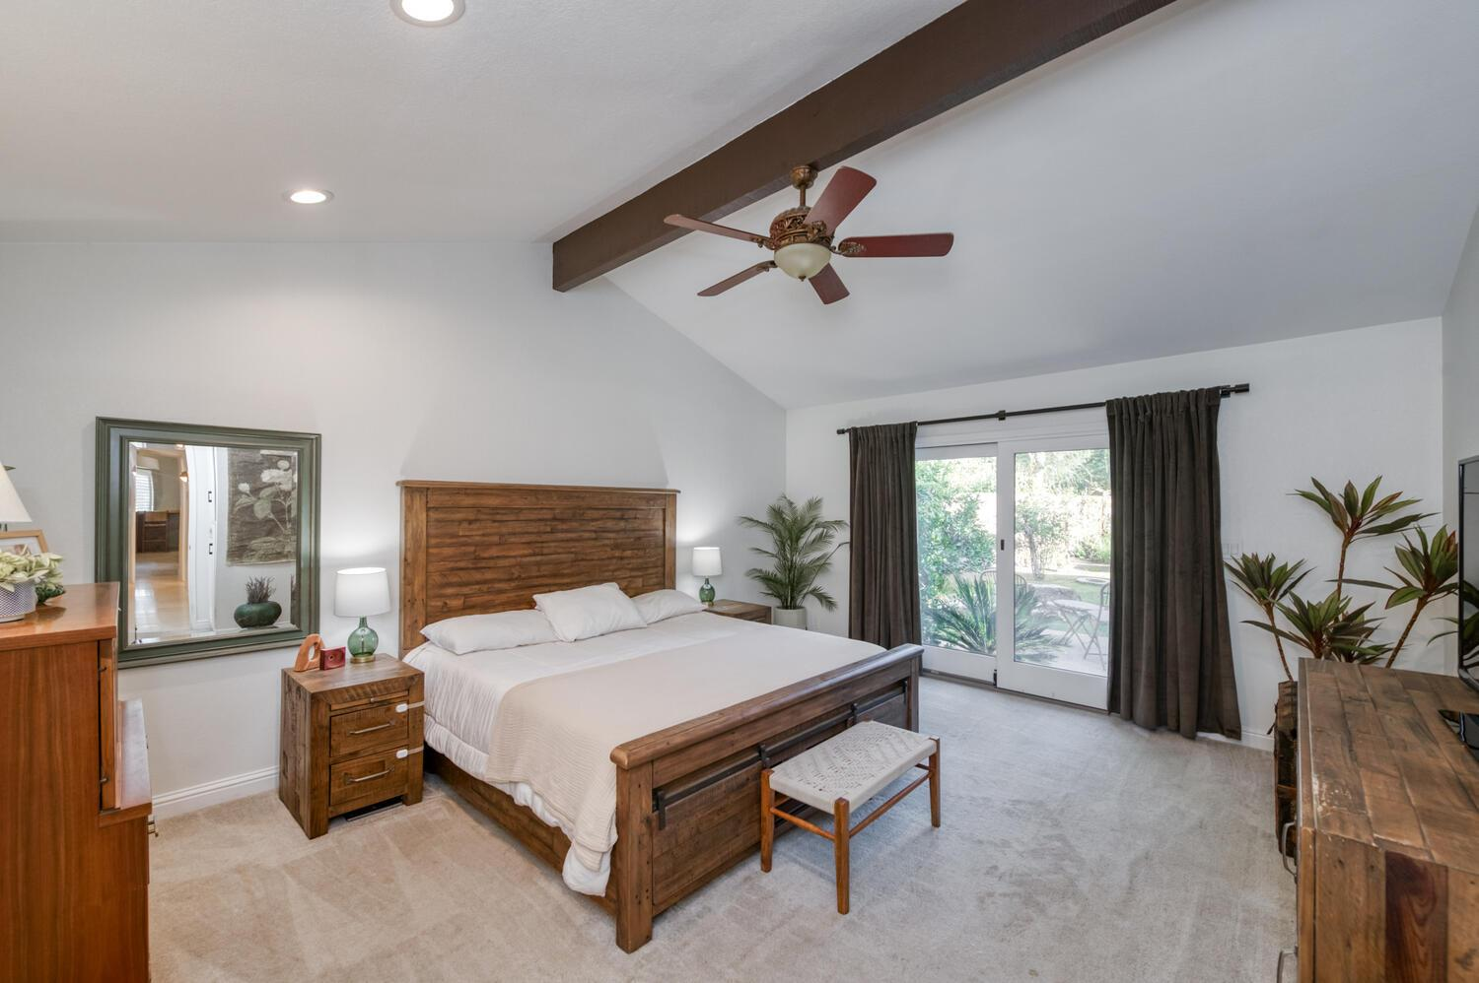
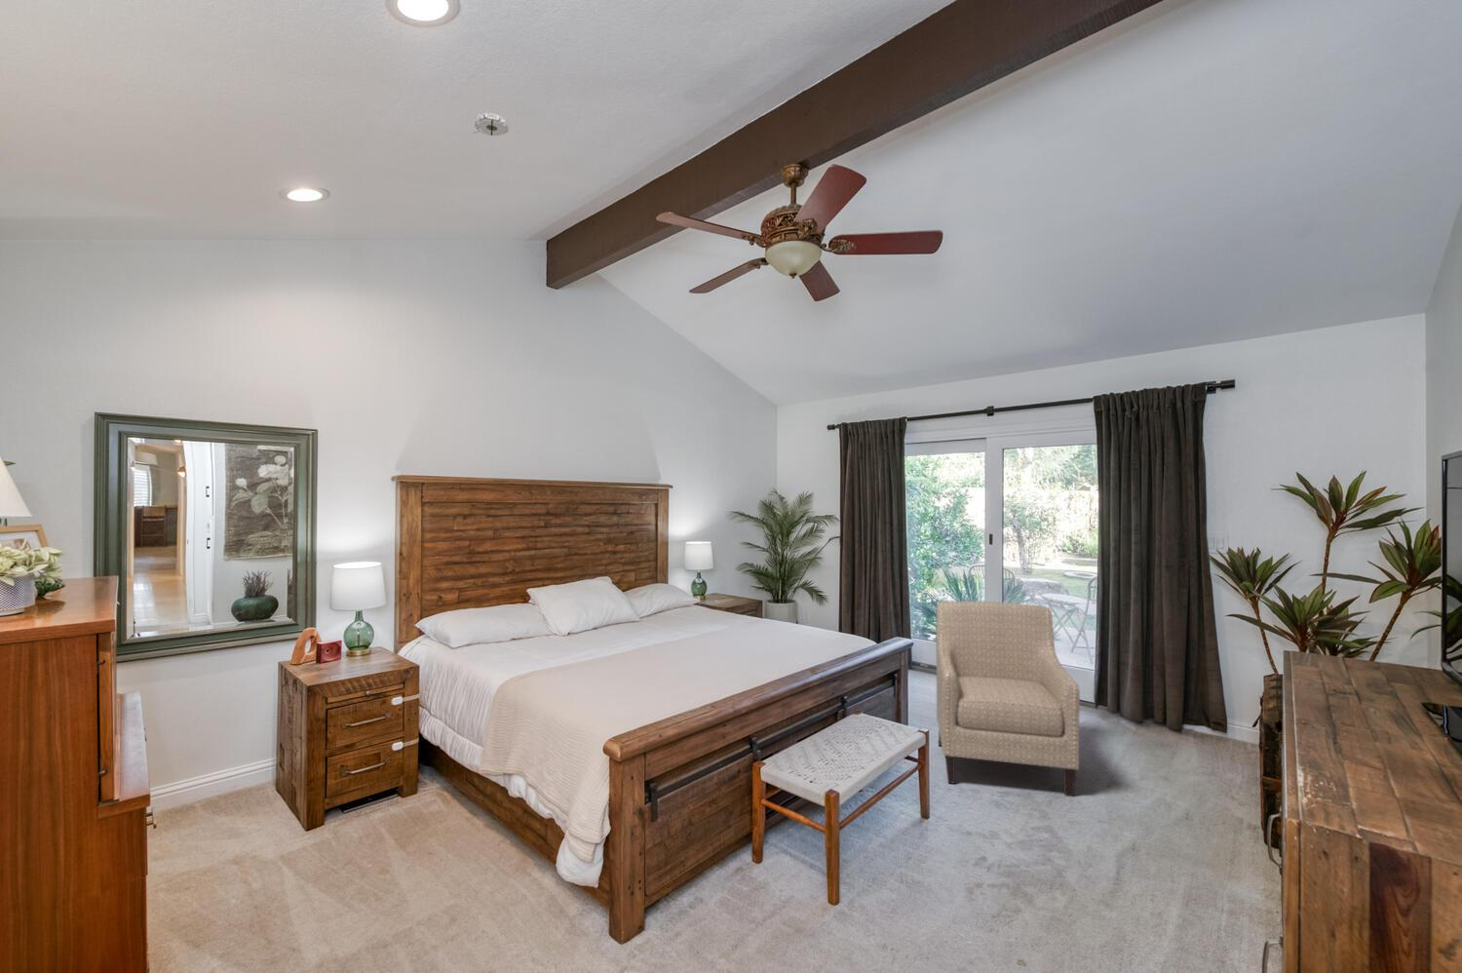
+ smoke detector [472,111,510,137]
+ chair [936,599,1081,797]
